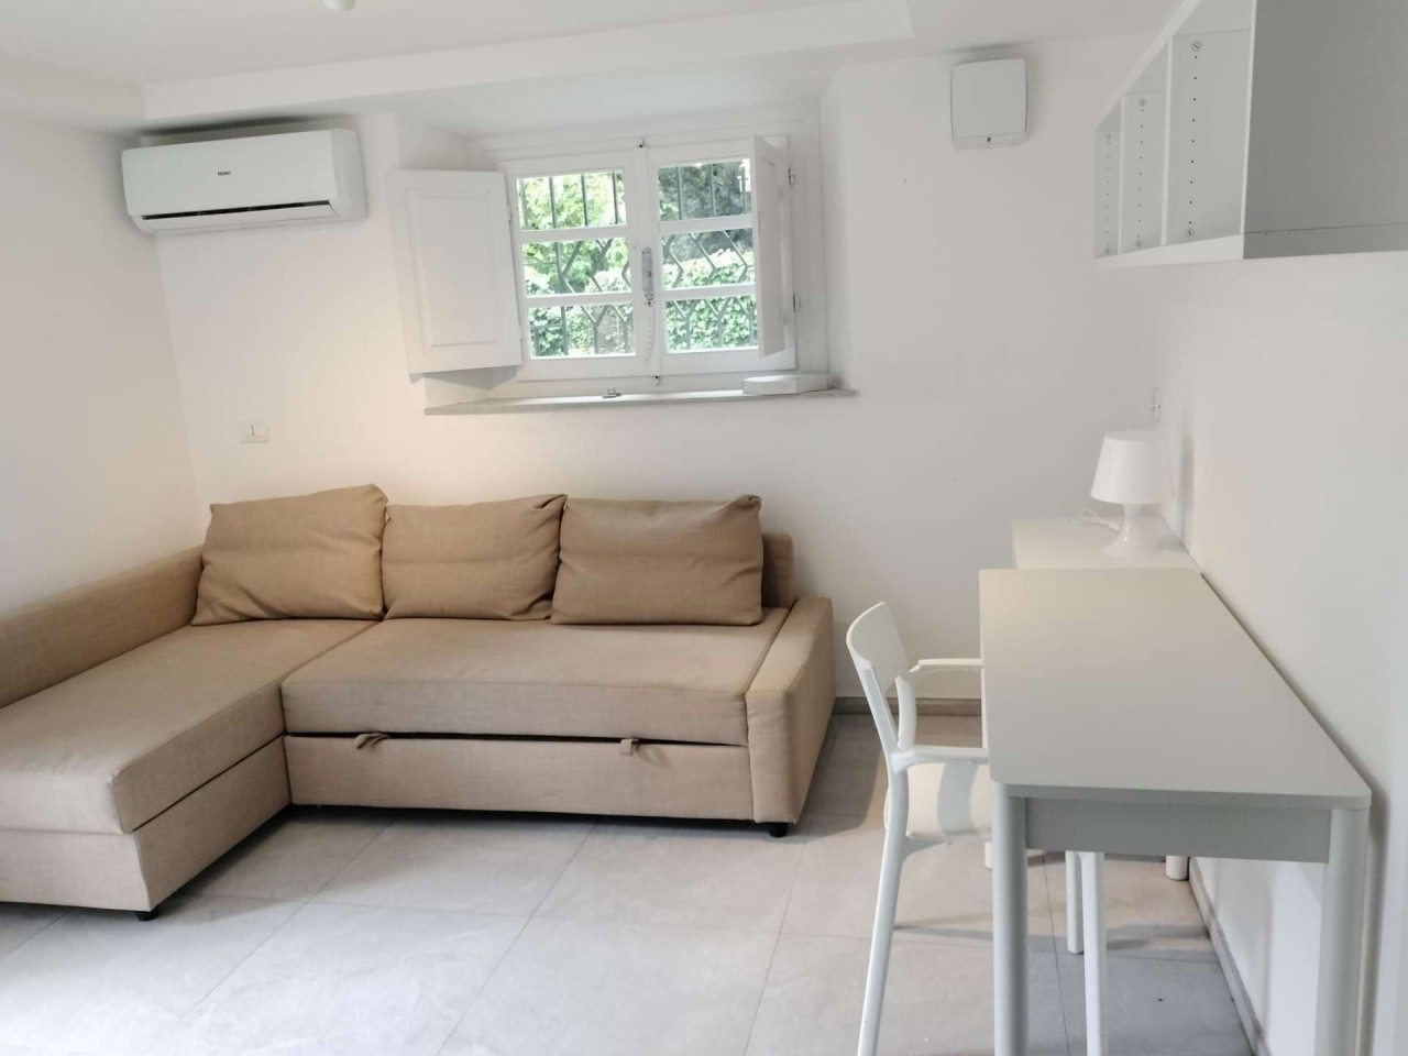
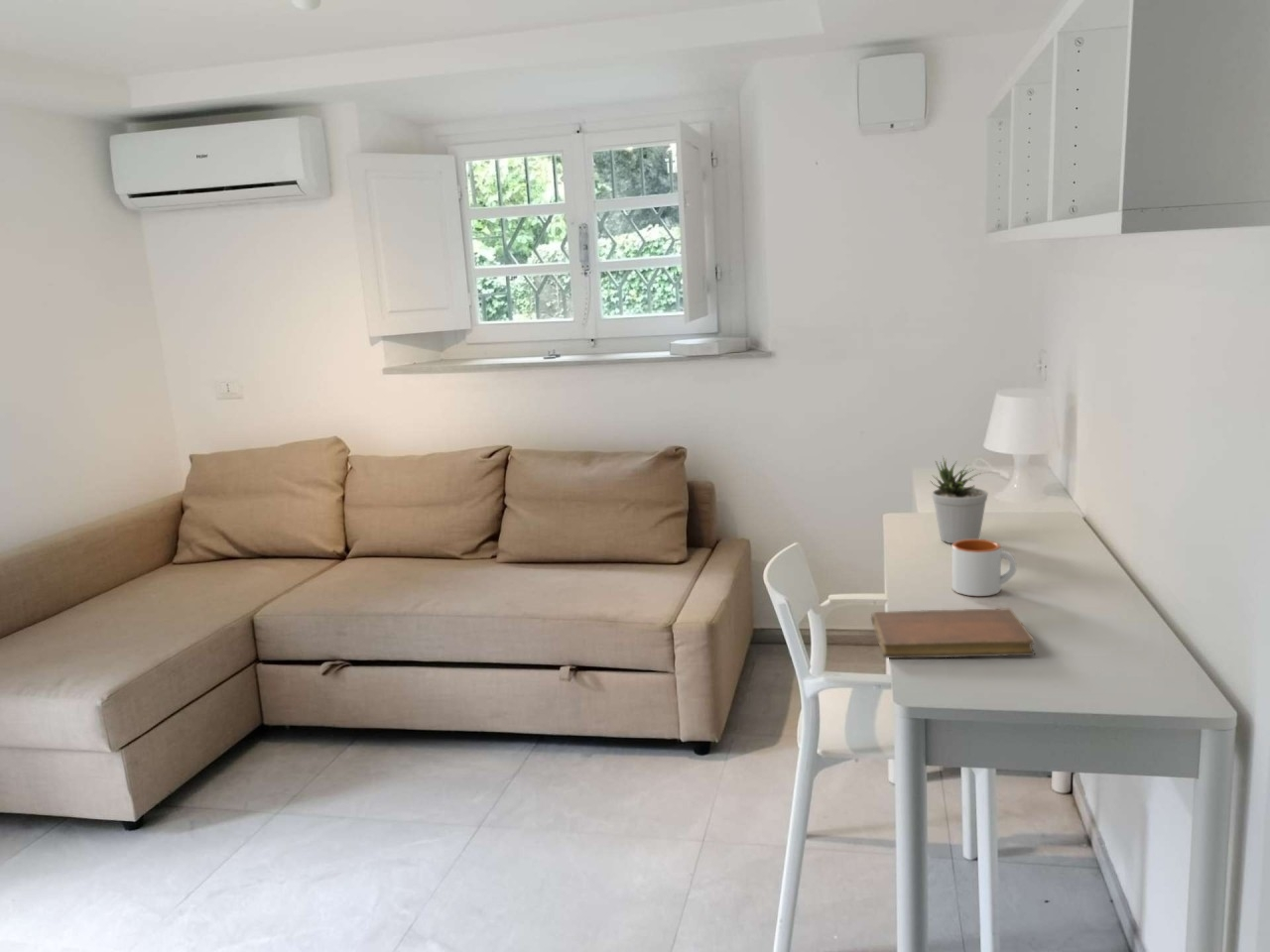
+ potted plant [929,455,989,544]
+ notebook [870,607,1036,659]
+ mug [952,538,1017,597]
